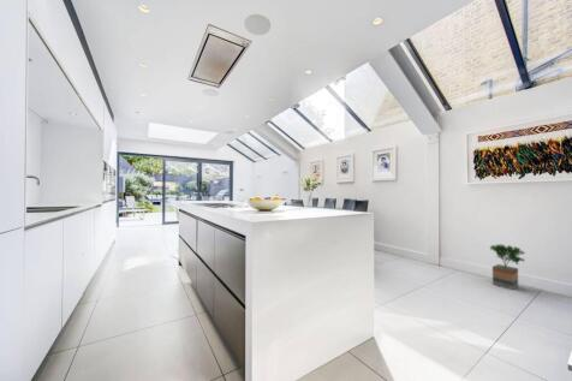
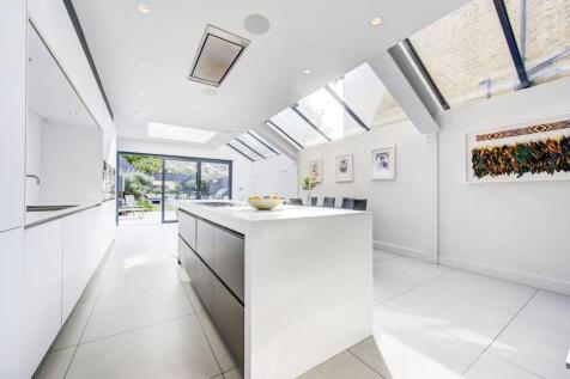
- potted tree [488,243,526,291]
